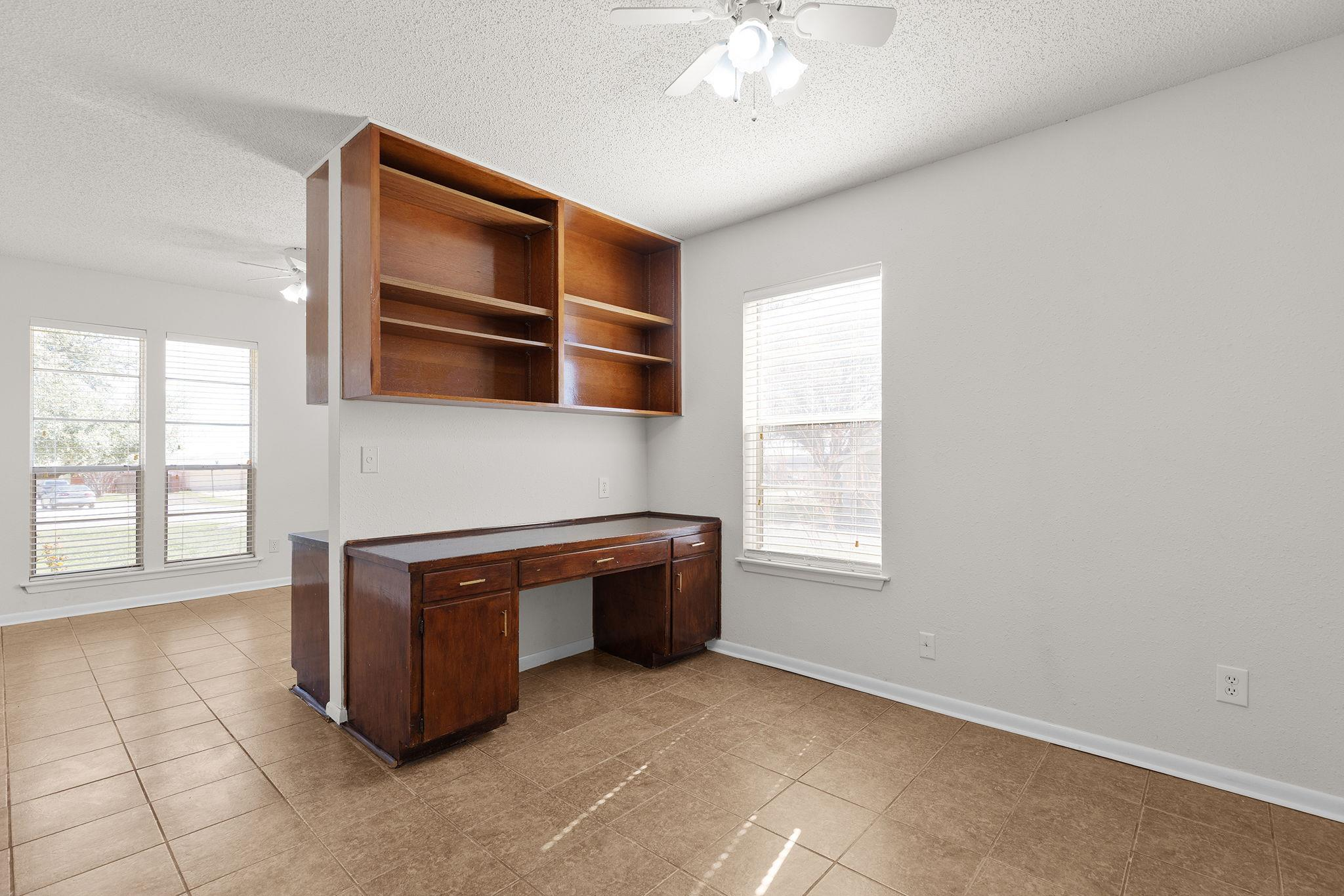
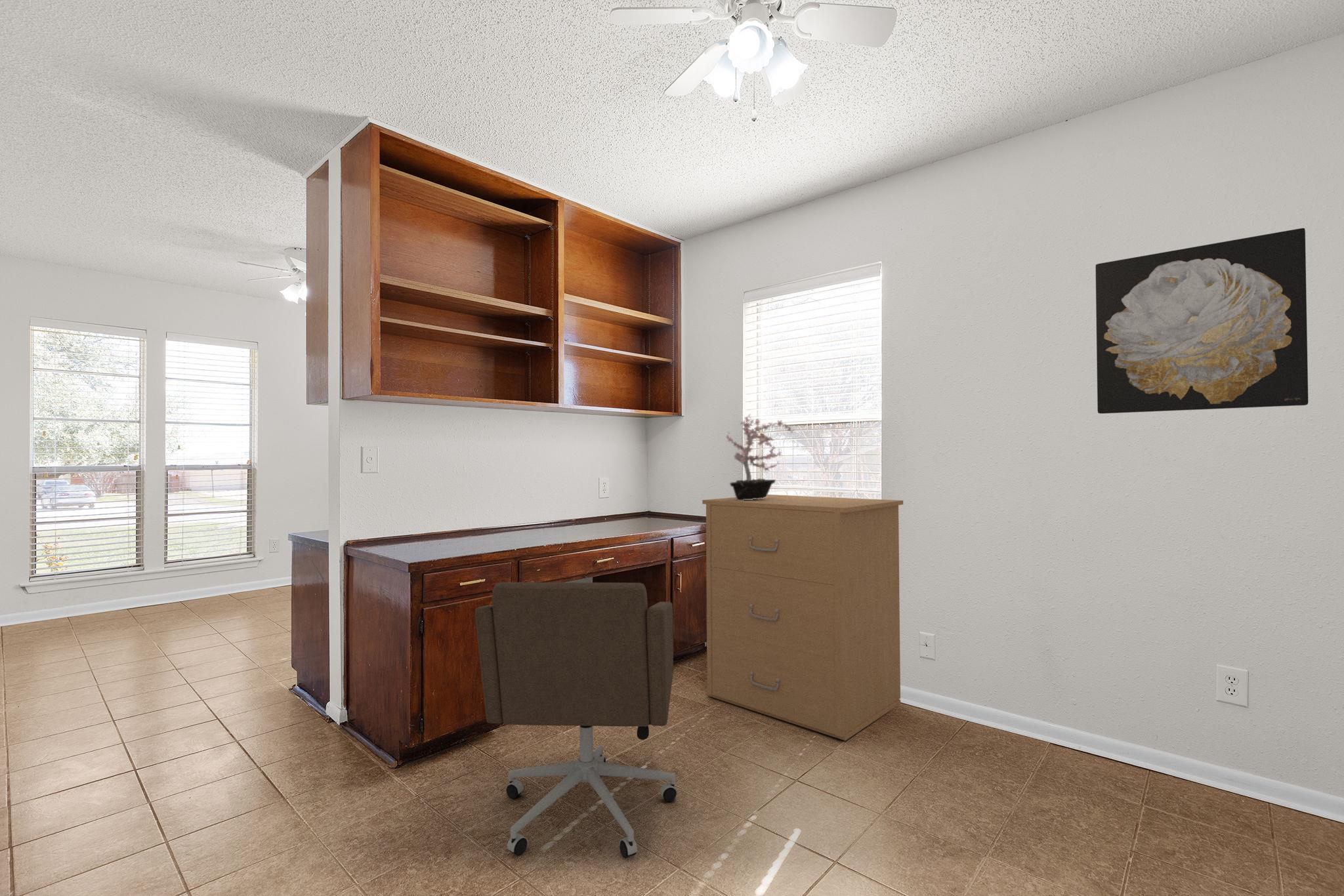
+ filing cabinet [702,494,904,741]
+ potted plant [725,412,795,500]
+ office chair [474,582,678,859]
+ wall art [1095,228,1309,415]
